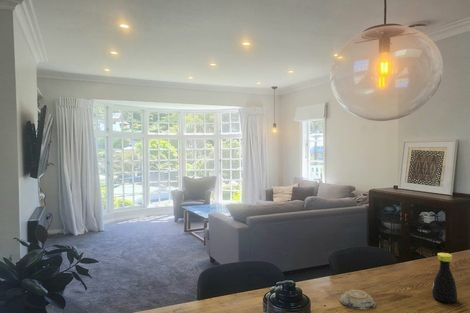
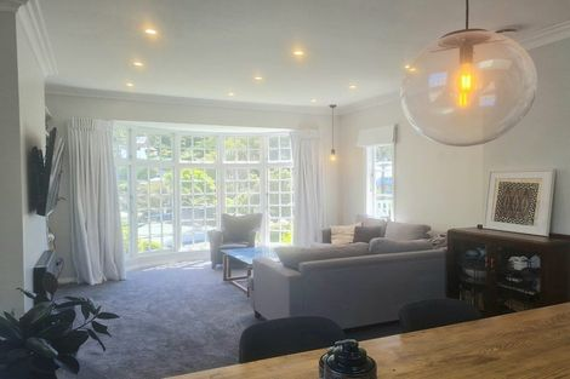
- decorative bowl [339,289,377,311]
- bottle [431,252,458,304]
